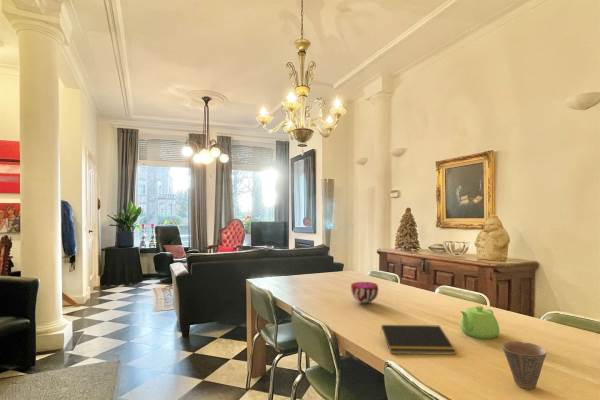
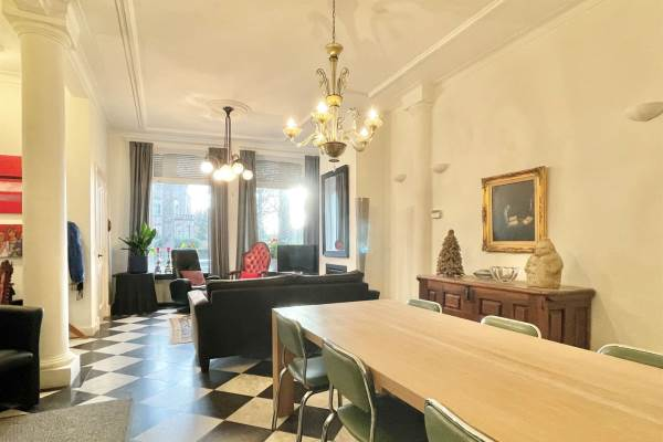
- cup [501,340,547,390]
- notepad [379,324,457,355]
- teapot [459,305,501,340]
- decorative bowl [350,281,379,304]
